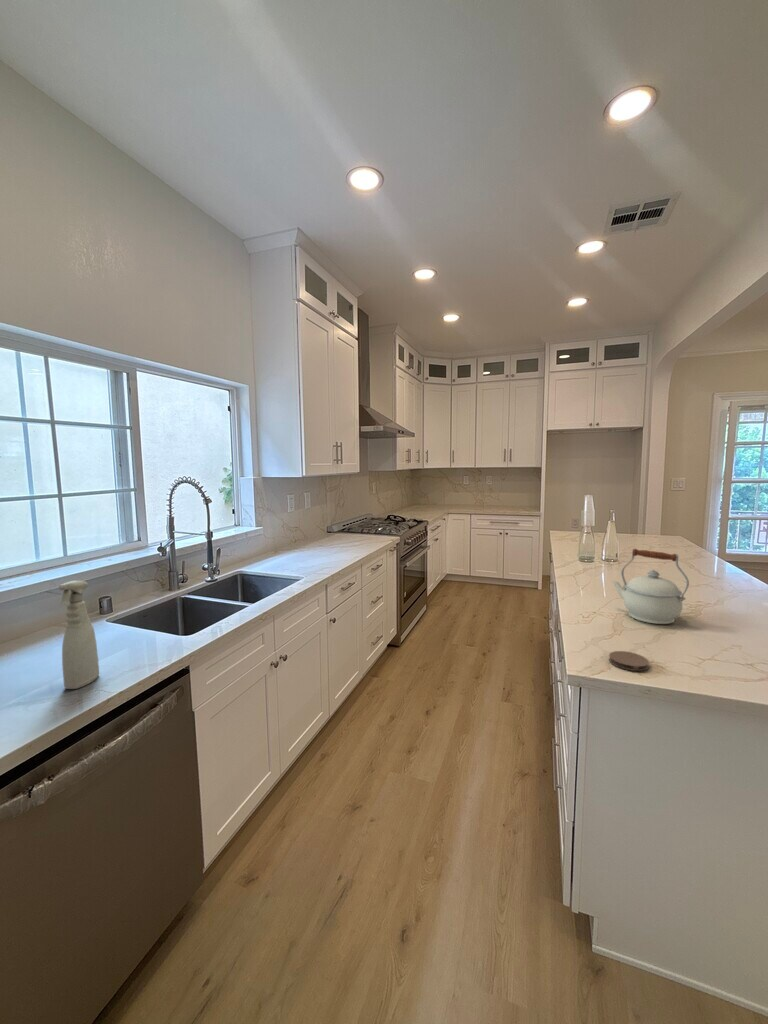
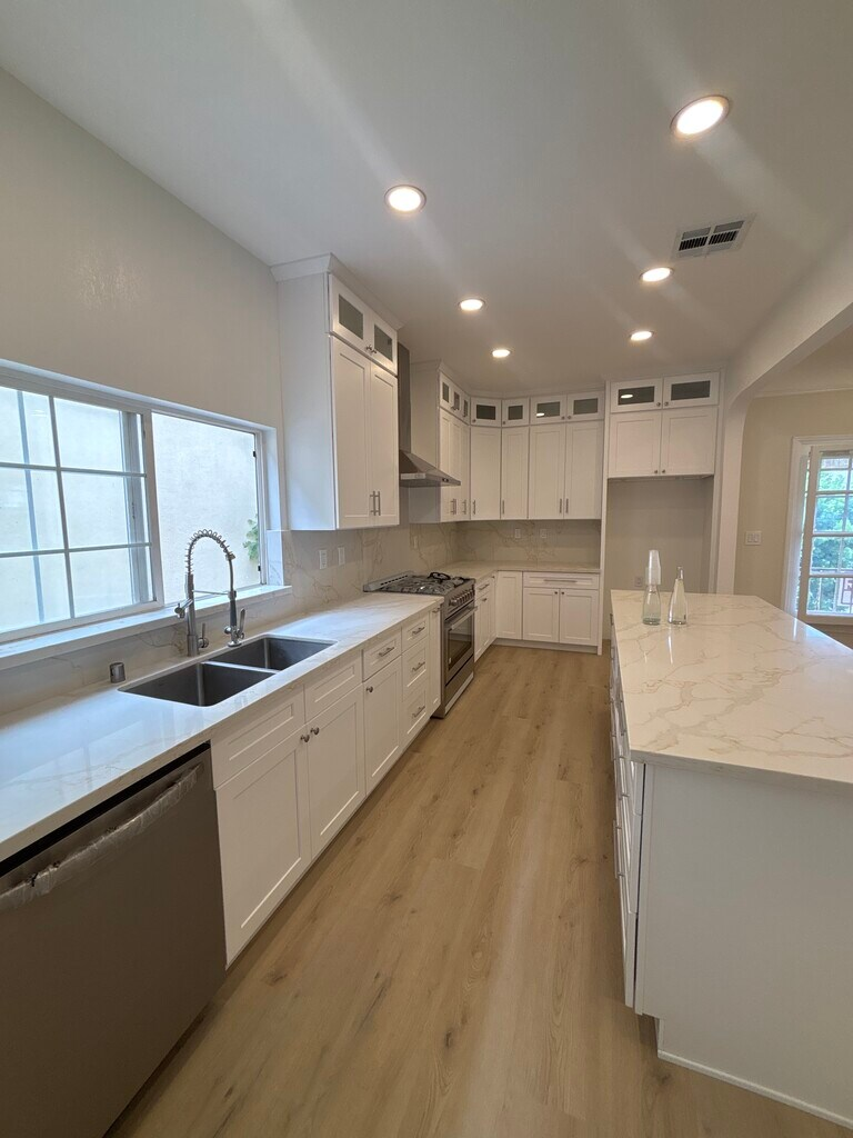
- kettle [612,548,690,625]
- spray bottle [58,580,100,690]
- coaster [608,650,650,672]
